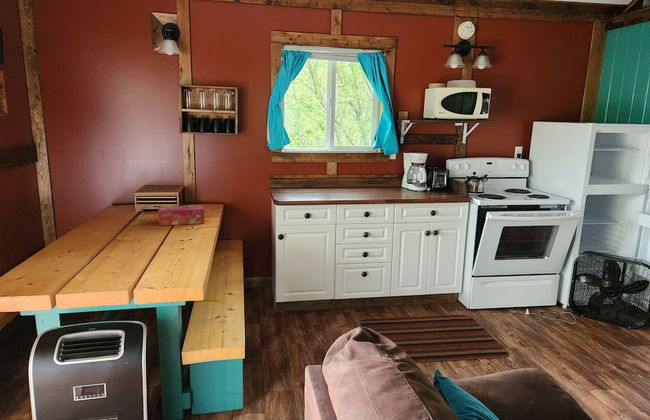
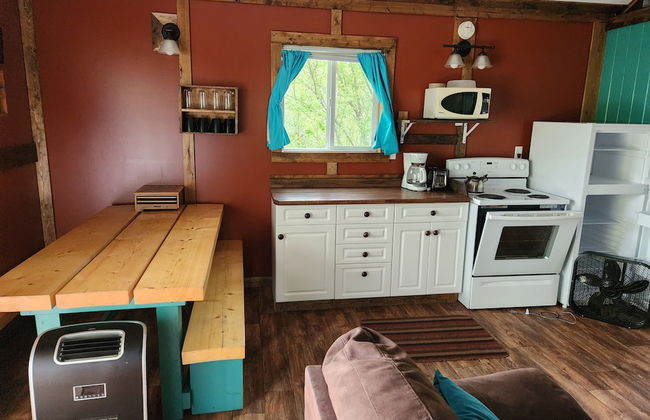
- tissue box [157,204,205,226]
